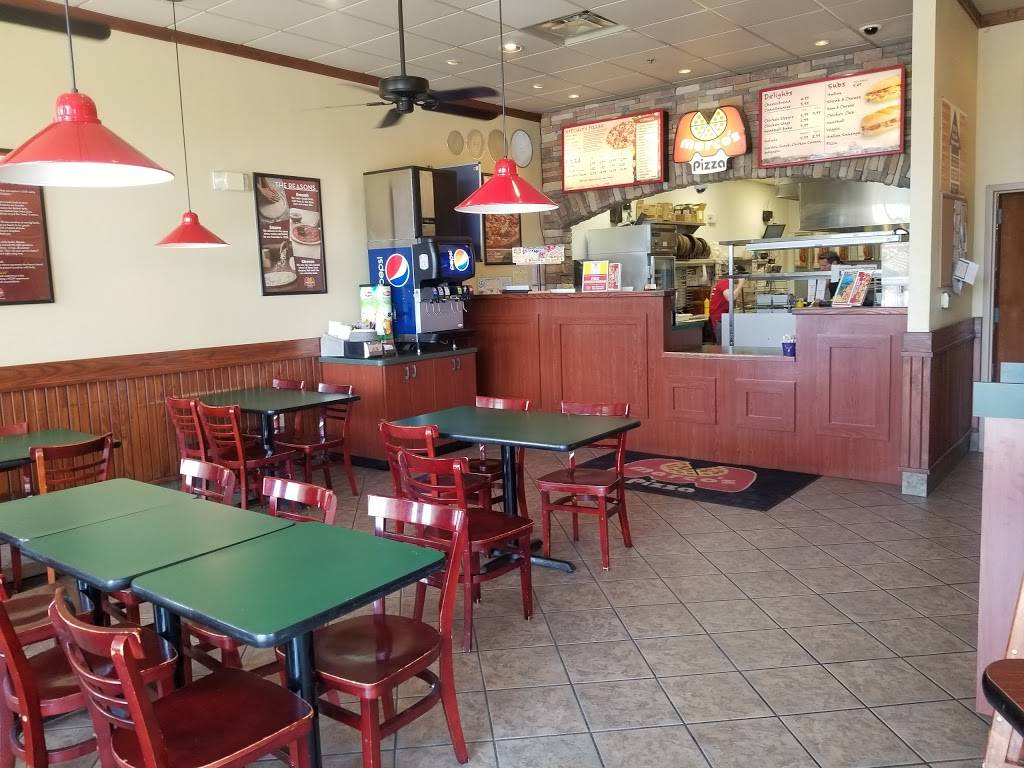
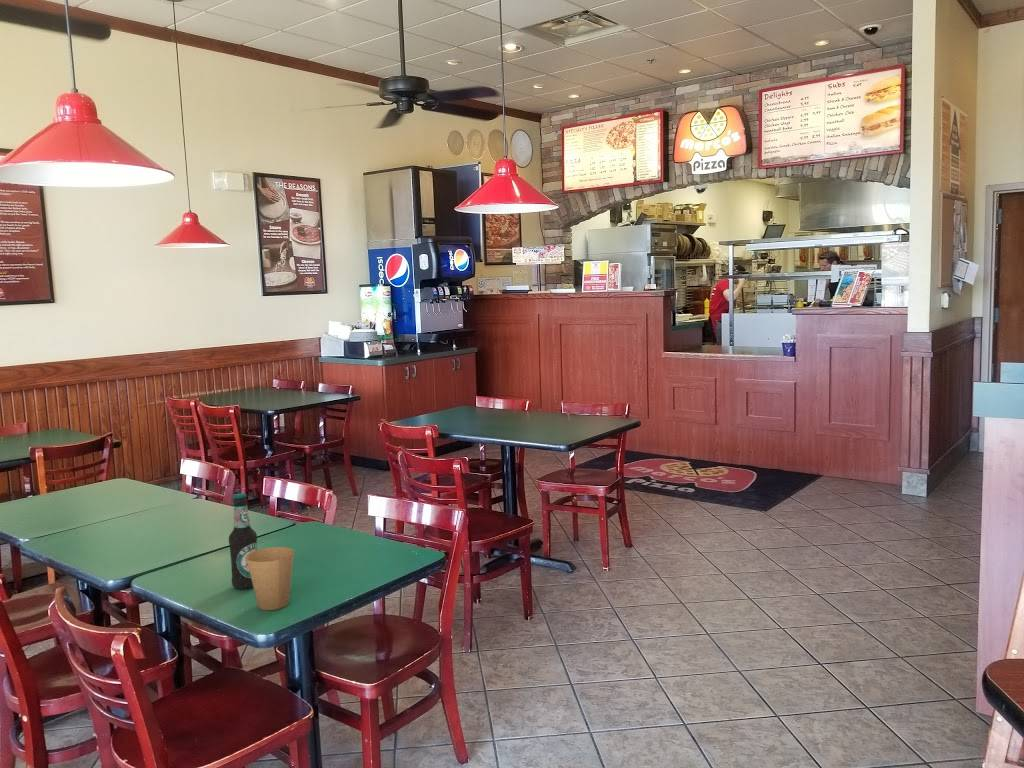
+ paper cup [246,546,295,611]
+ bottle [228,492,258,590]
